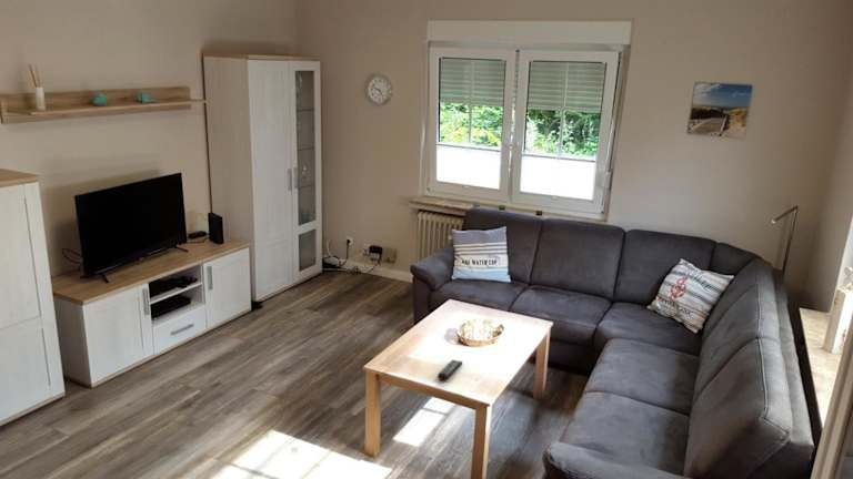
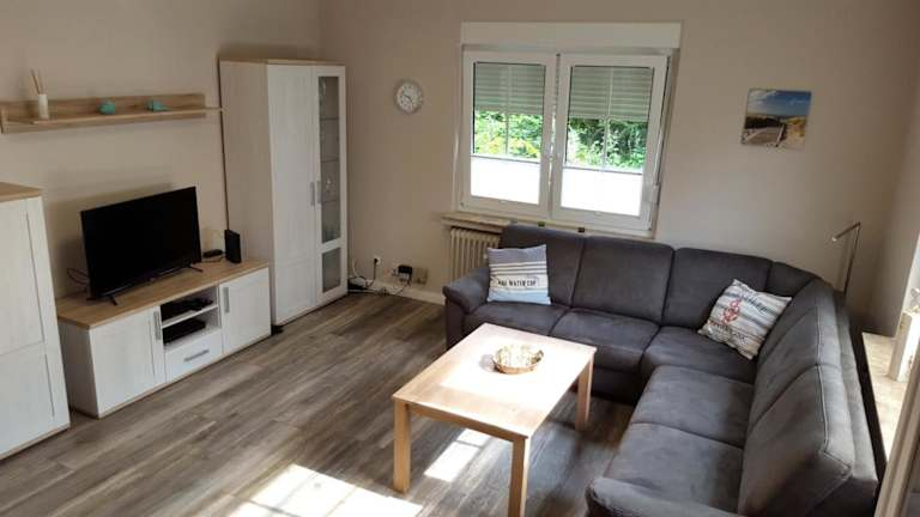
- remote control [436,358,463,381]
